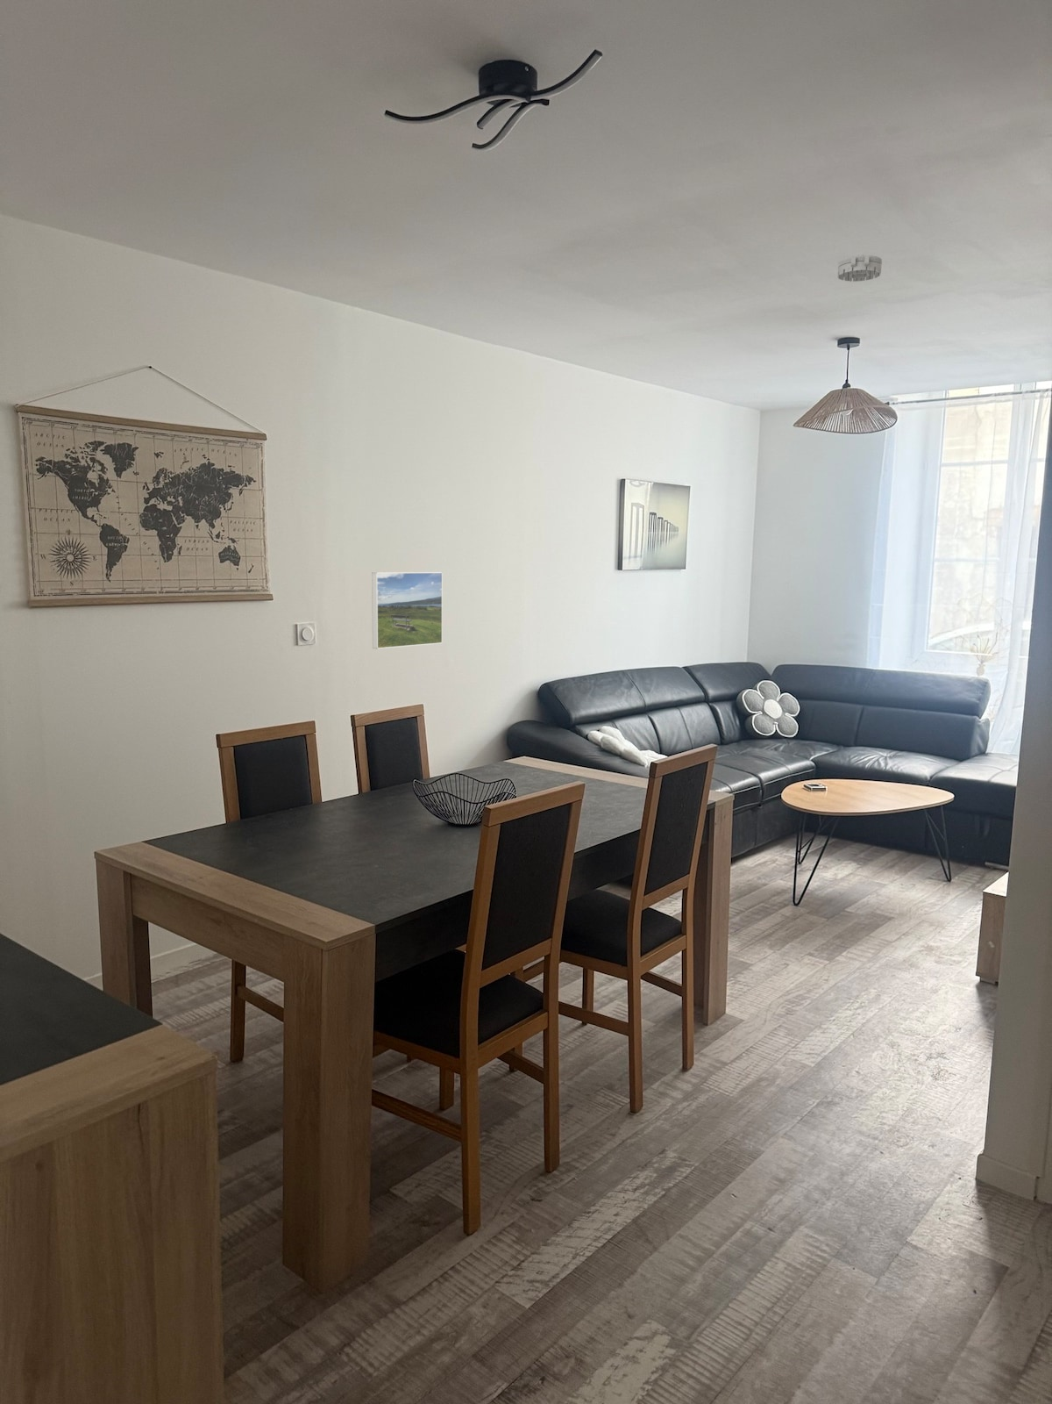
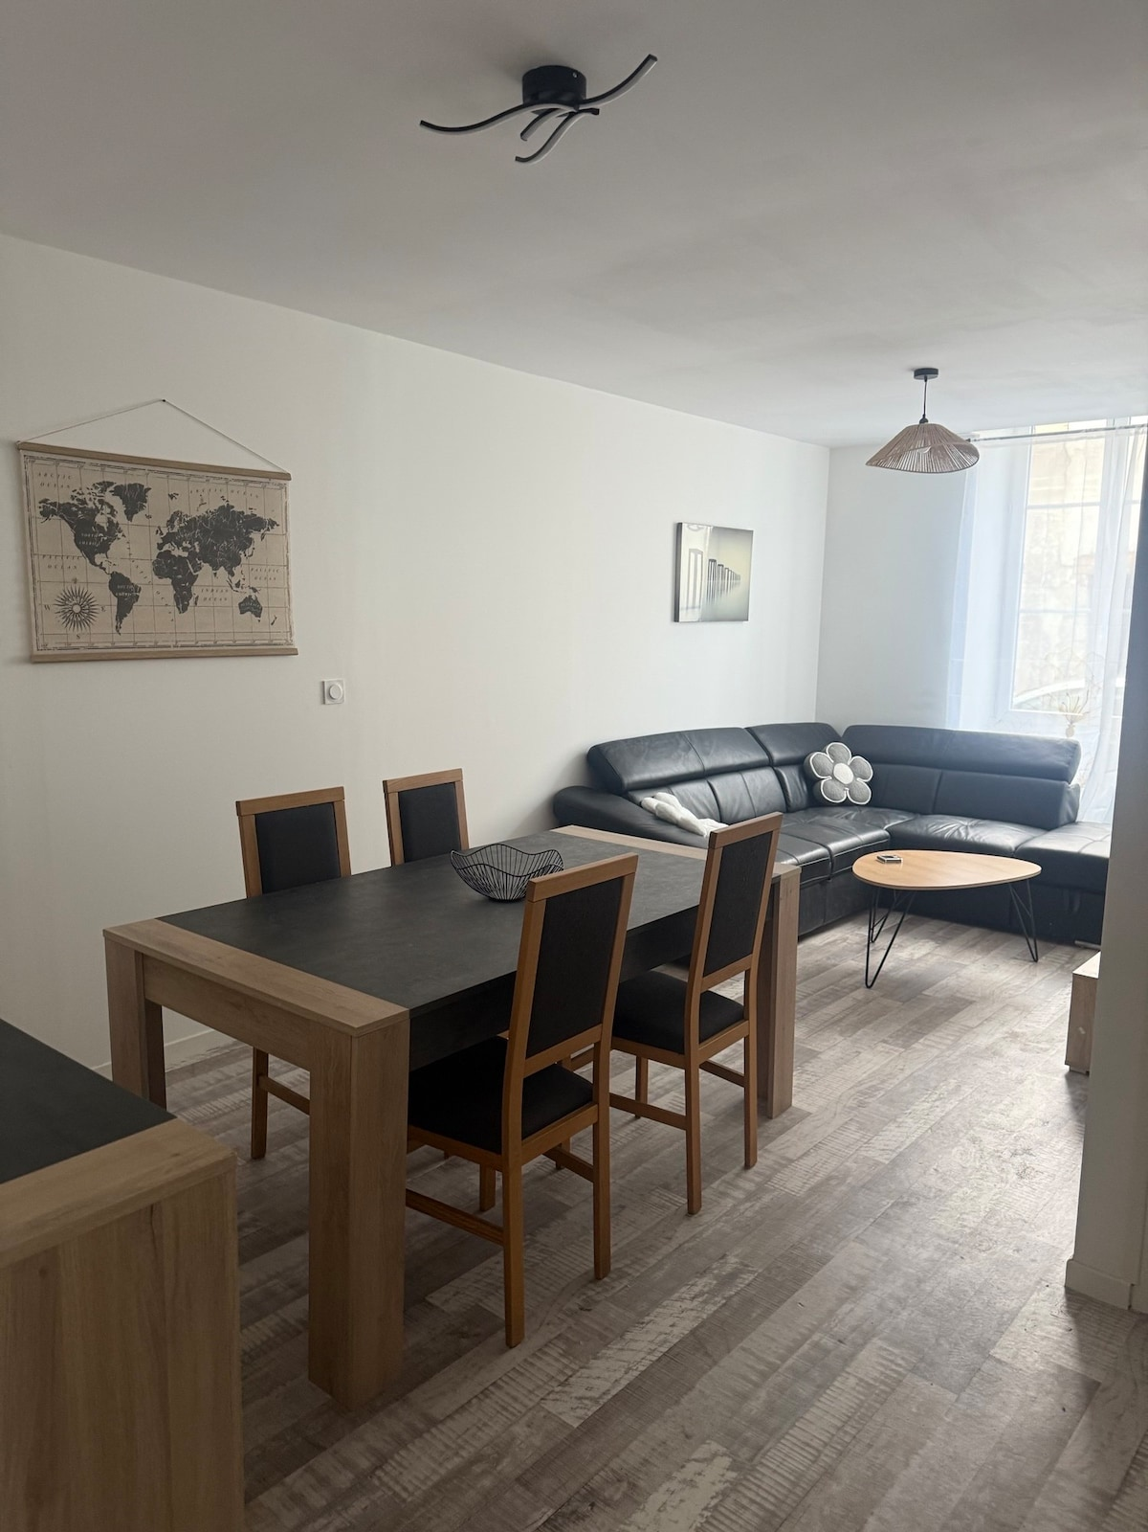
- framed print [371,572,443,649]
- smoke detector [838,254,883,283]
